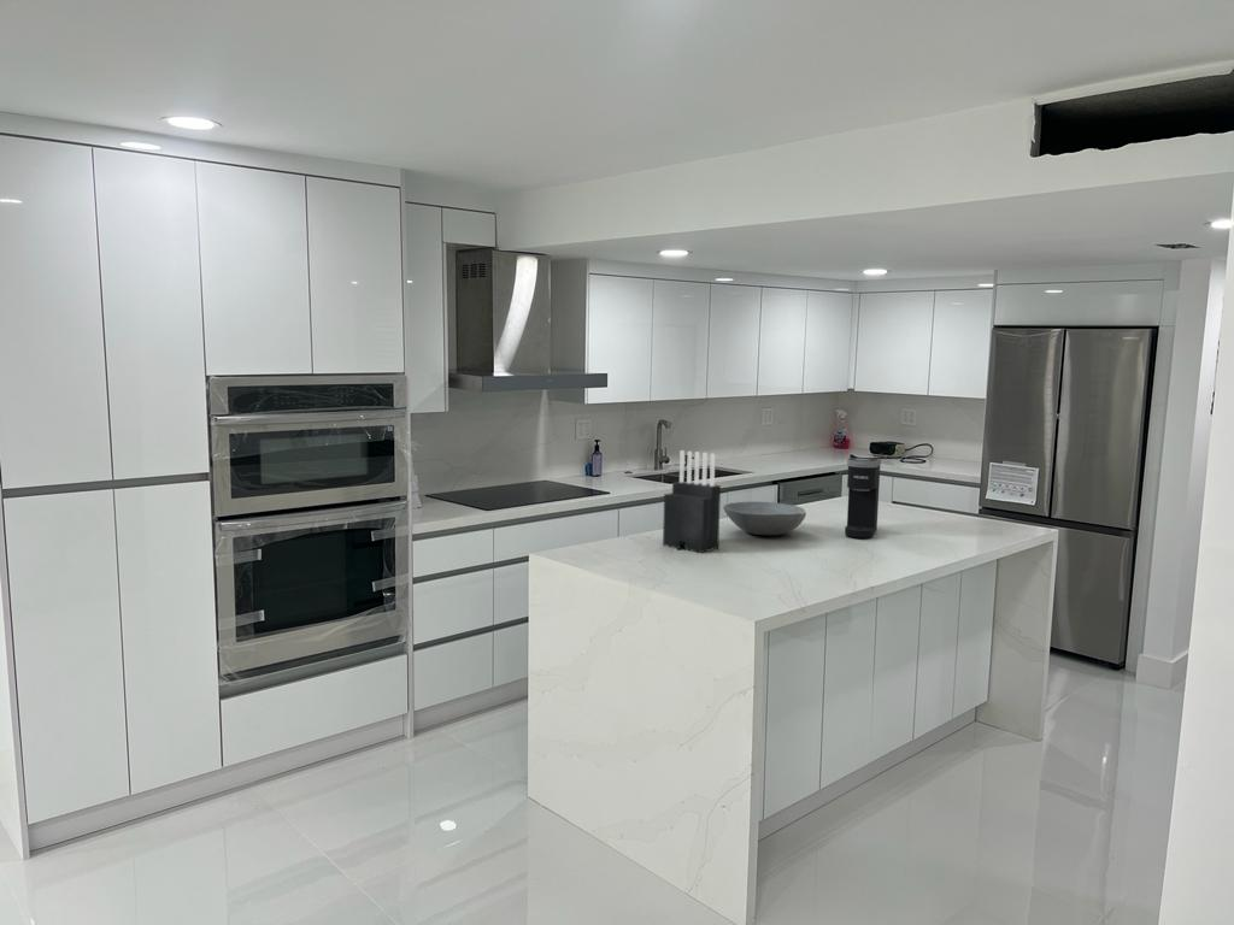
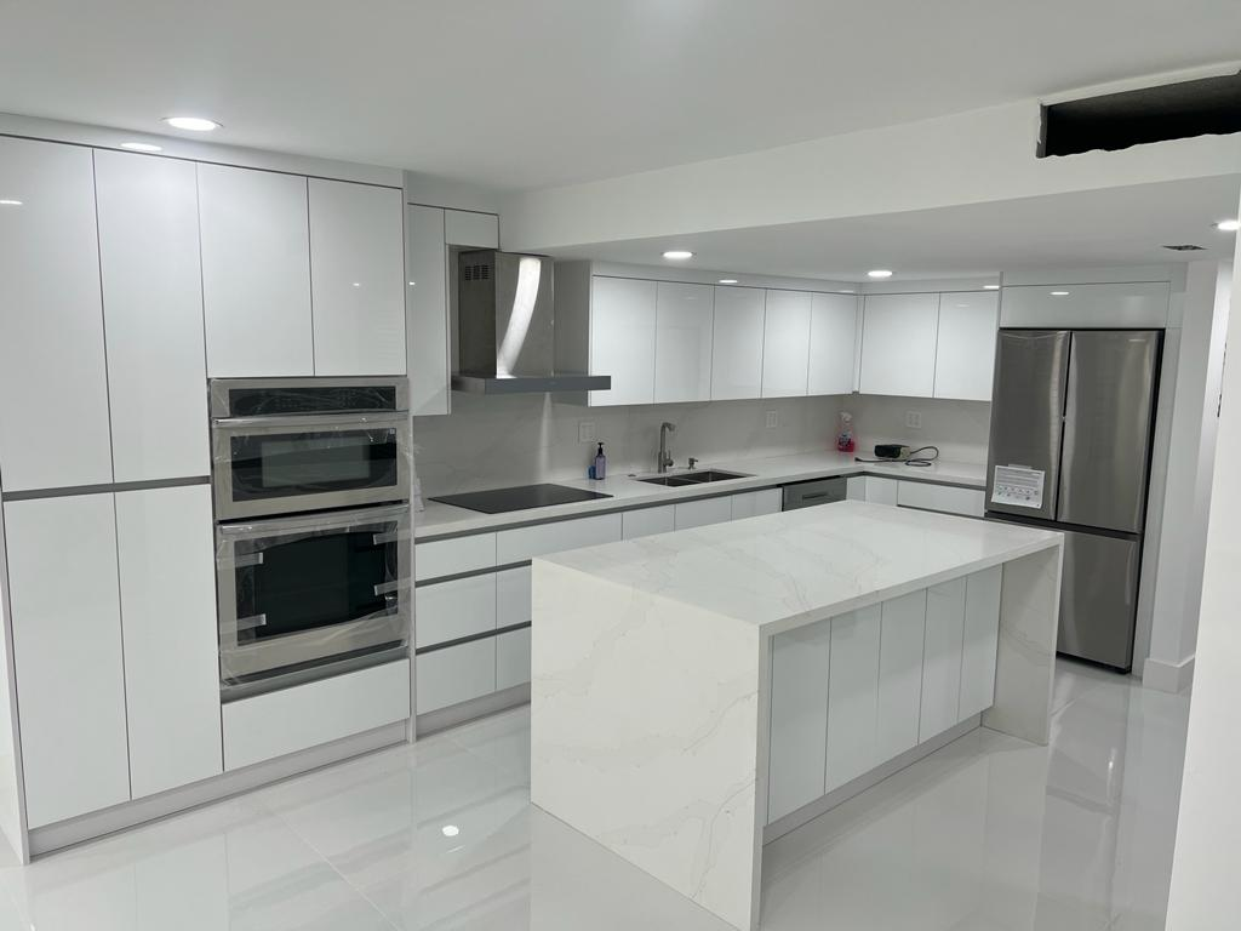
- knife block [662,449,722,554]
- bowl [722,501,807,536]
- coffee maker [844,456,882,540]
